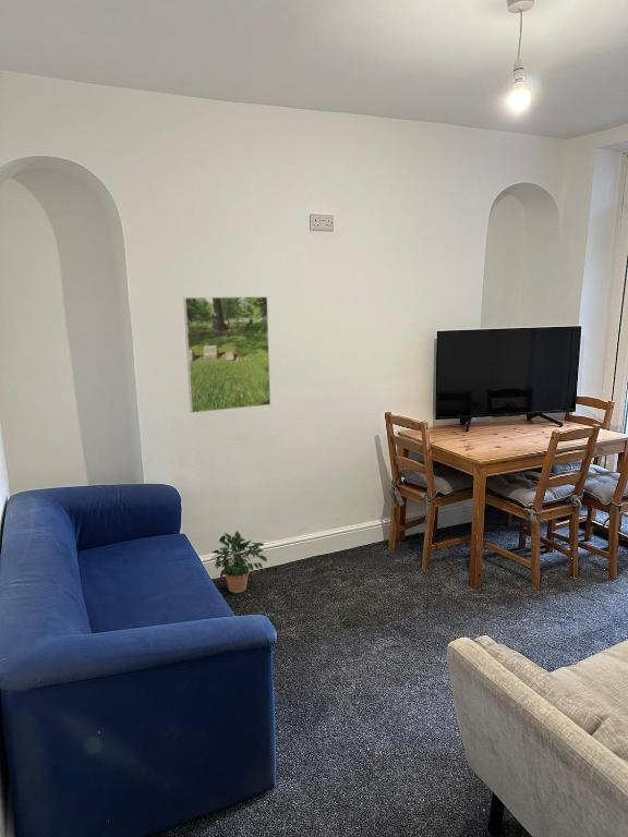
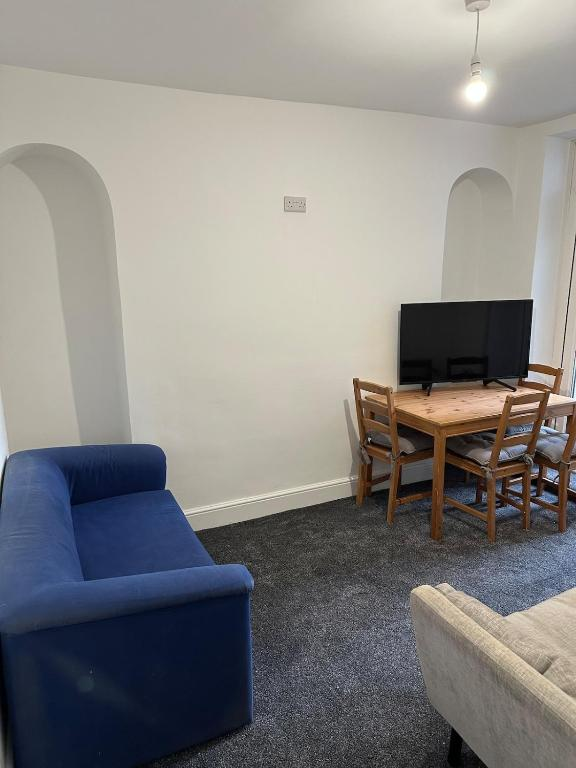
- potted plant [209,530,268,594]
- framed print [182,295,271,414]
